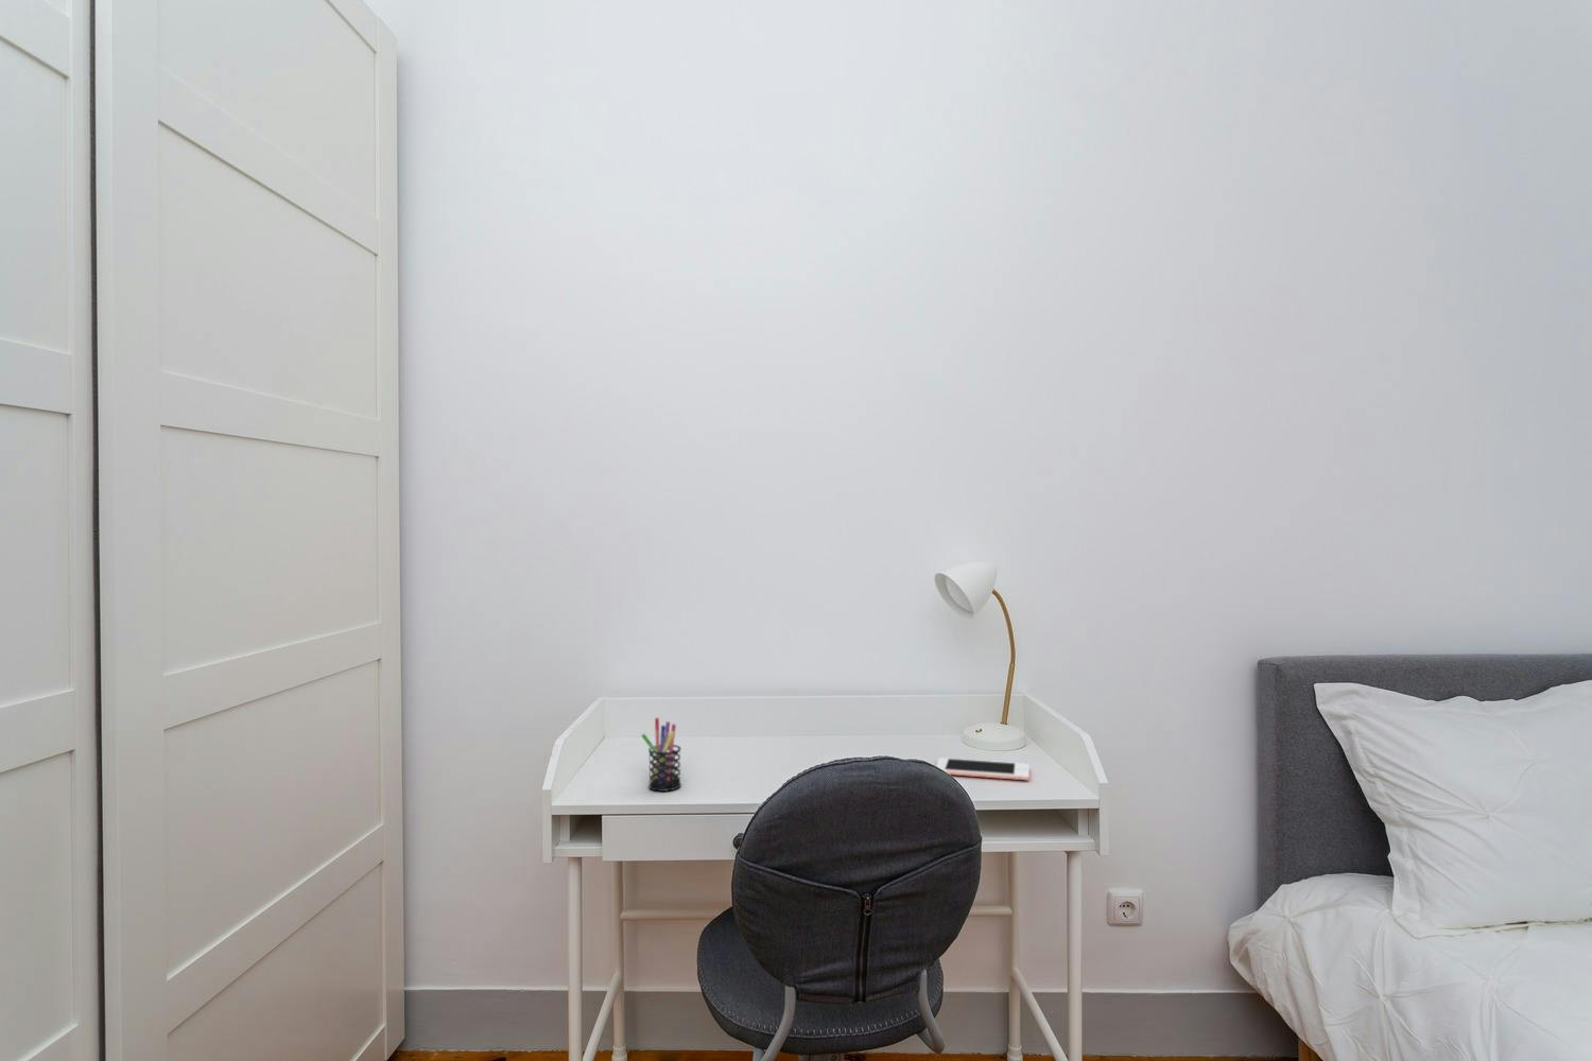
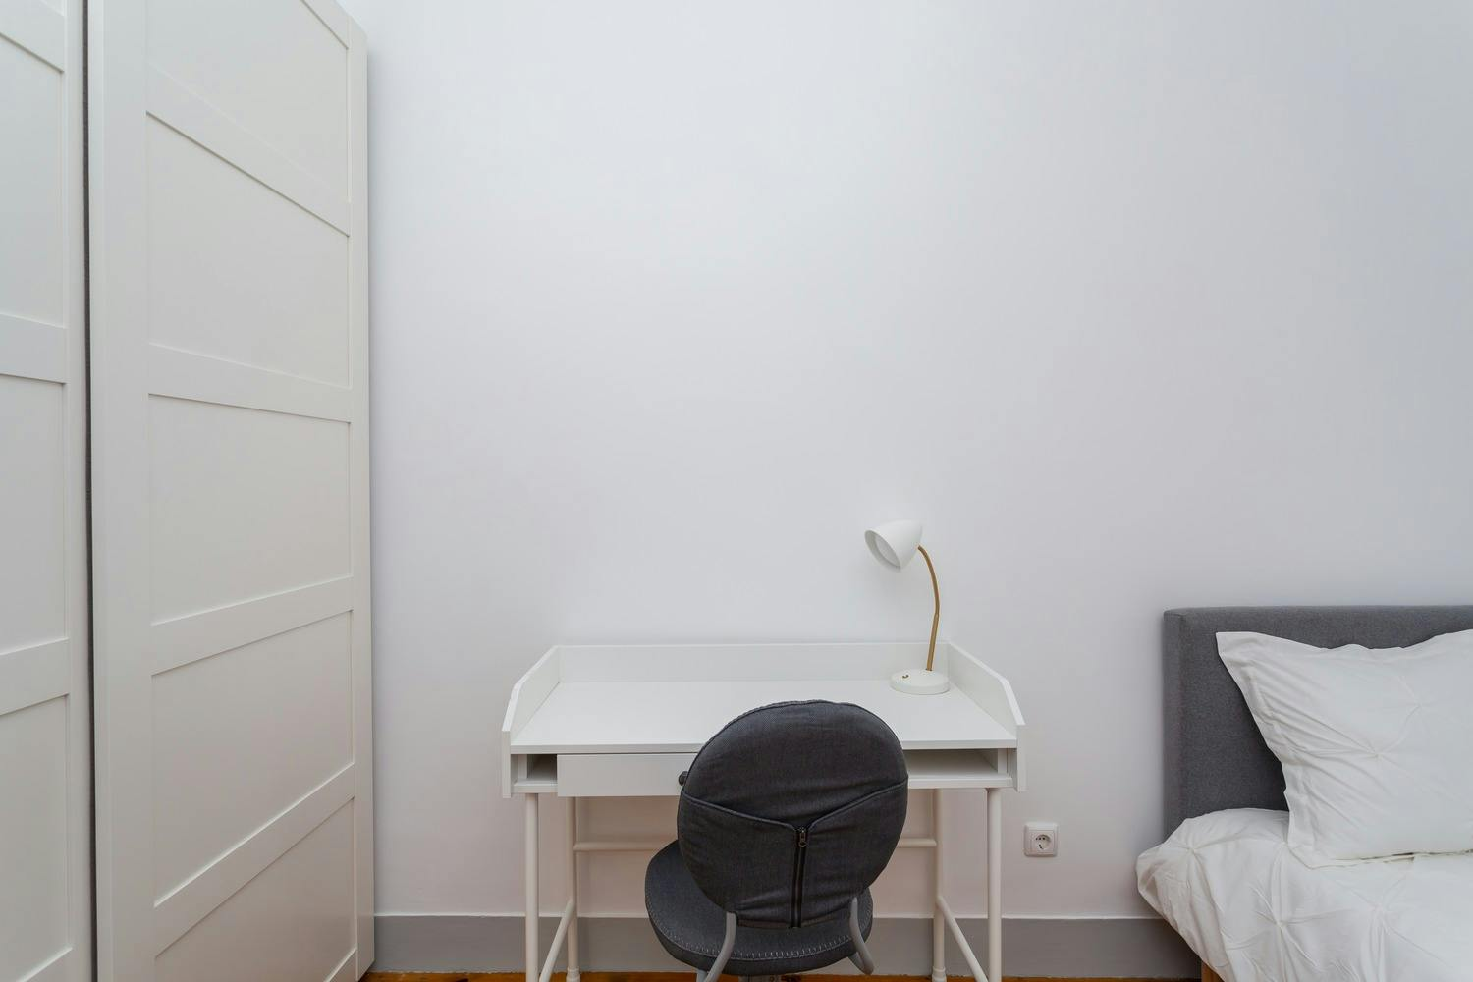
- pen holder [640,718,682,792]
- cell phone [935,757,1031,780]
